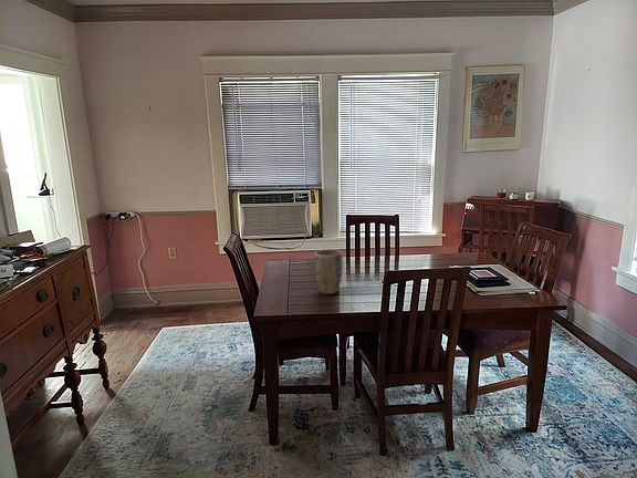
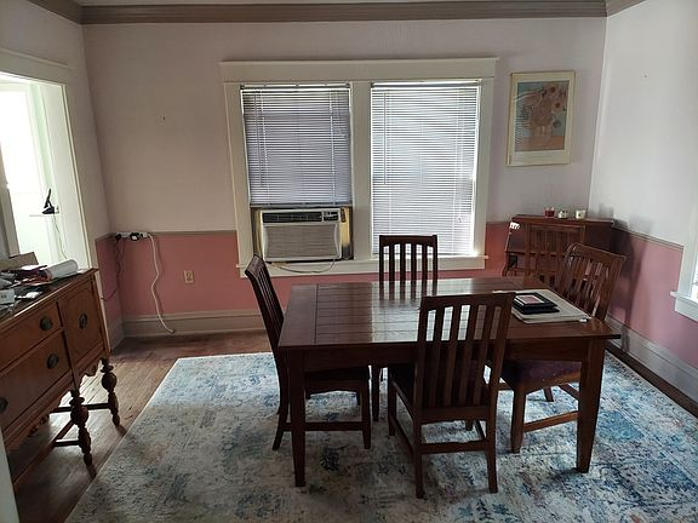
- plant pot [314,248,343,295]
